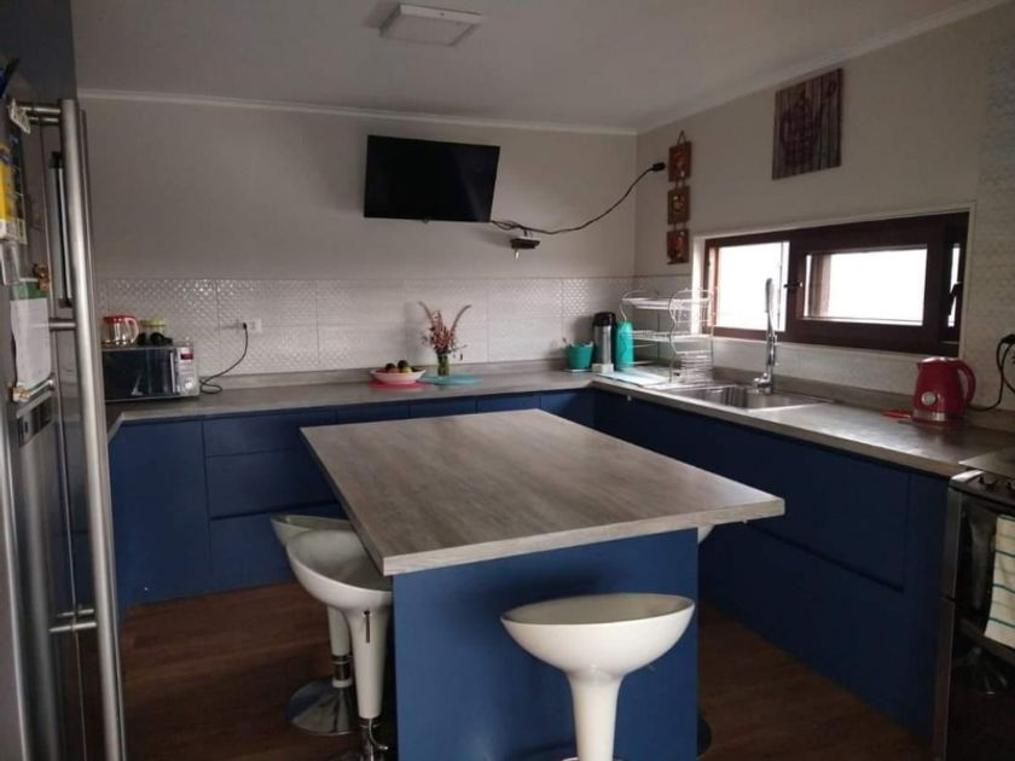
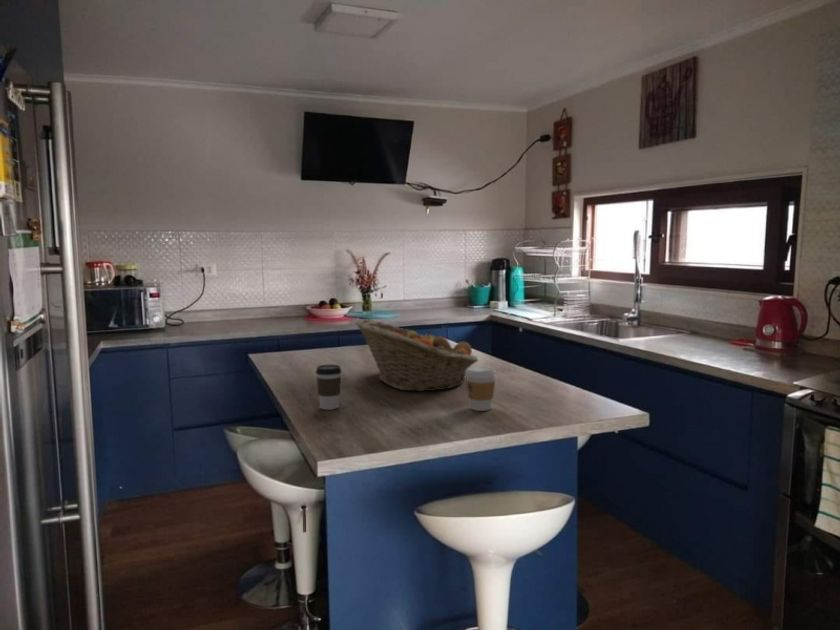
+ coffee cup [315,363,342,411]
+ fruit basket [354,318,479,392]
+ coffee cup [465,365,497,412]
